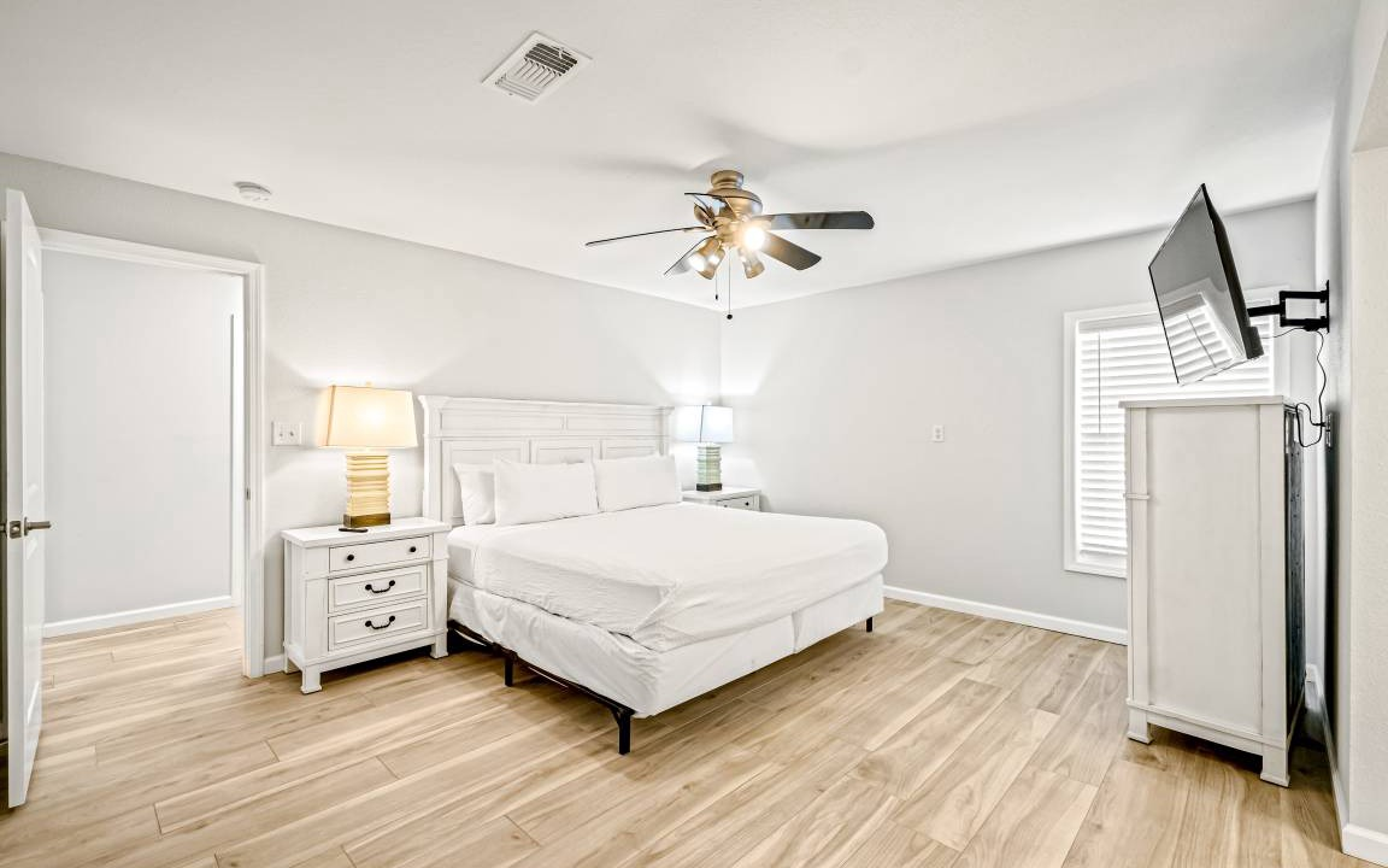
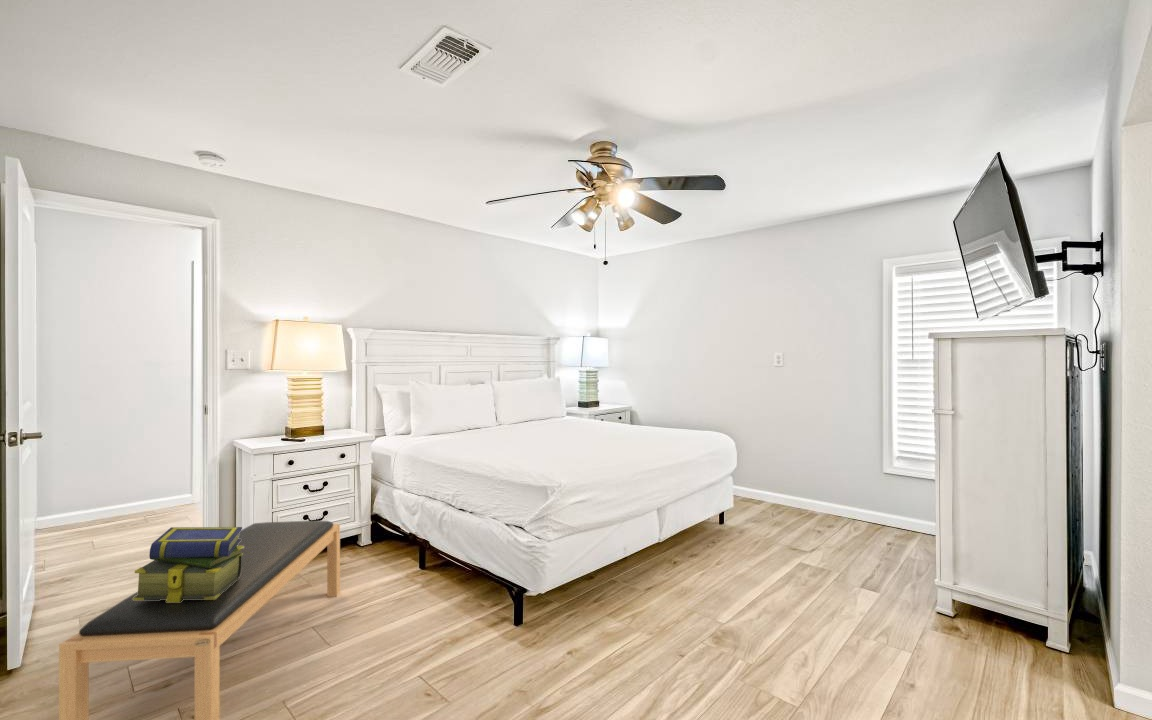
+ stack of books [133,526,244,602]
+ bench [58,520,341,720]
